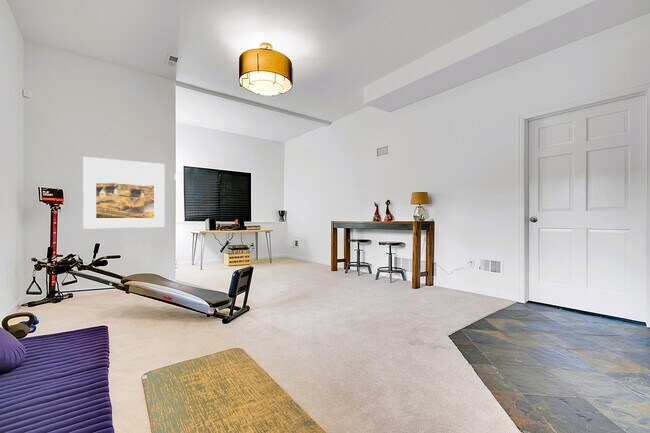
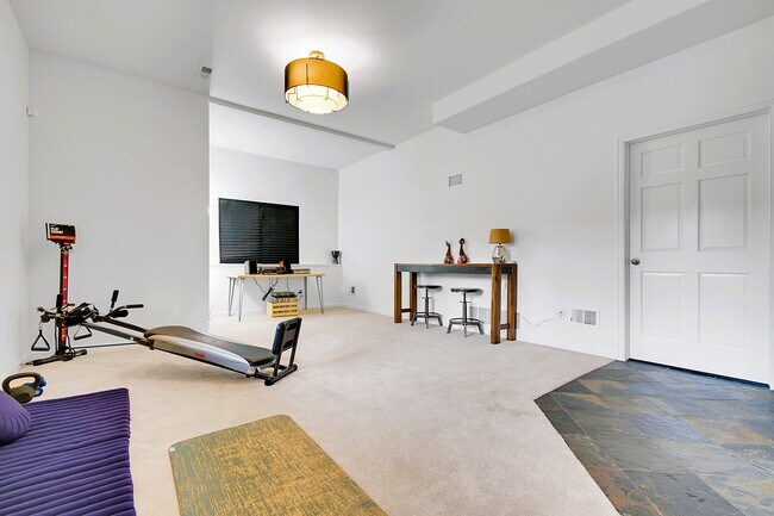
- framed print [82,156,166,230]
